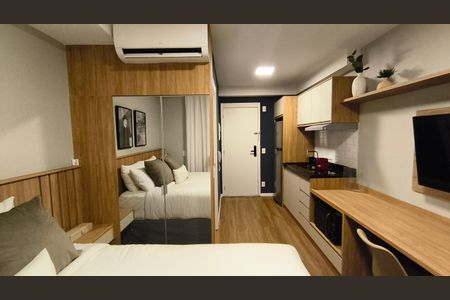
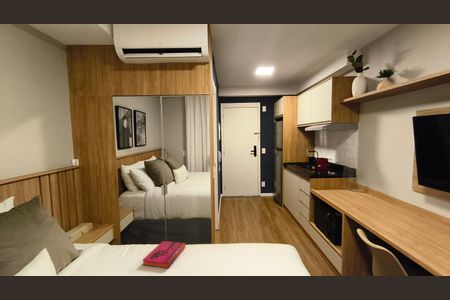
+ hardback book [142,240,186,269]
